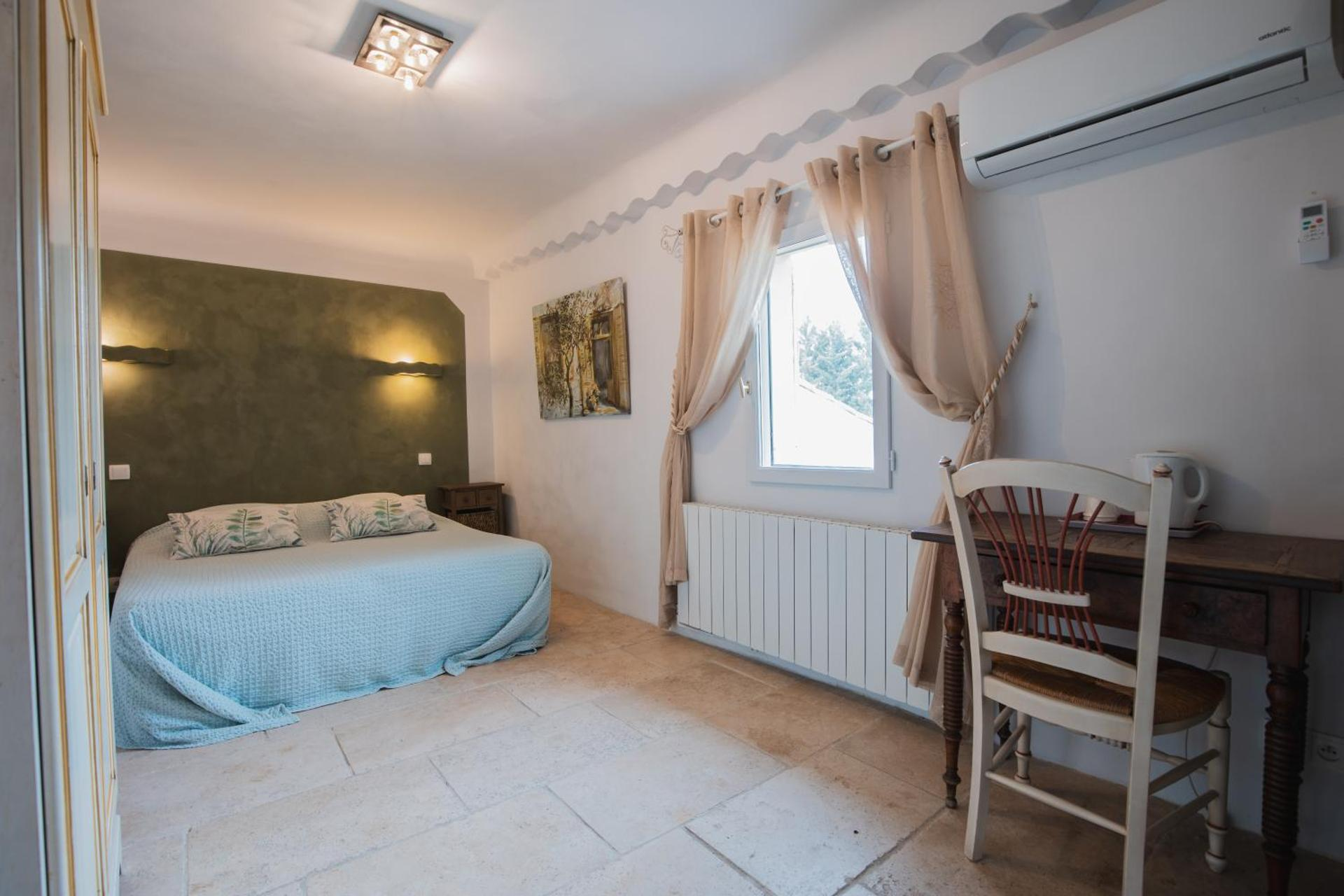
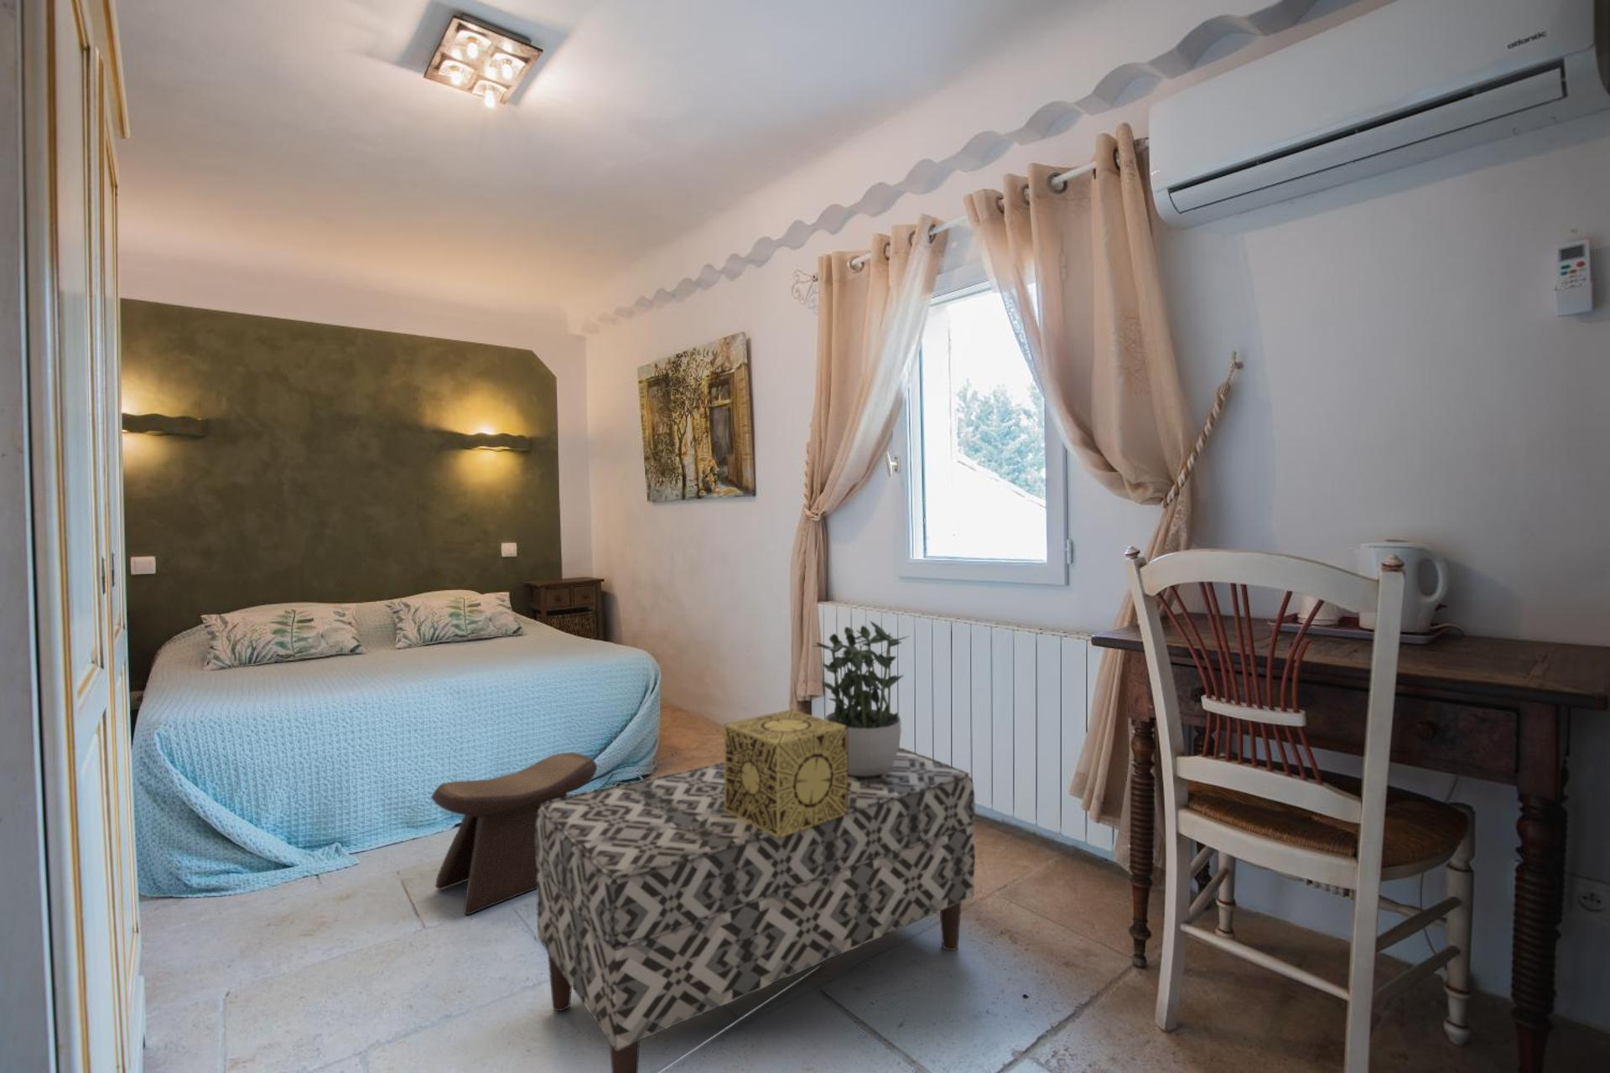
+ bench [535,746,976,1073]
+ decorative box [724,708,848,838]
+ stool [430,751,598,915]
+ potted plant [812,620,912,776]
